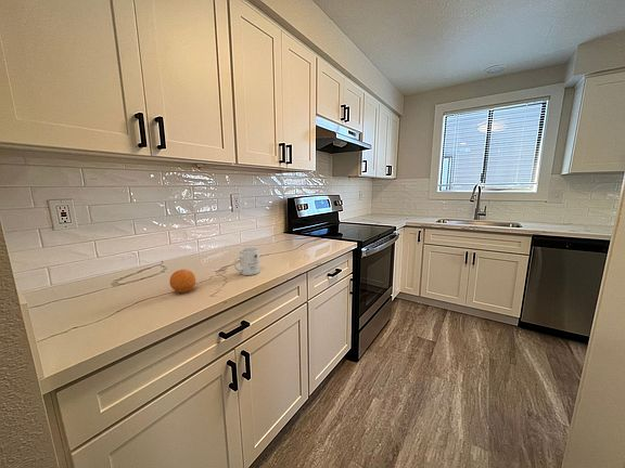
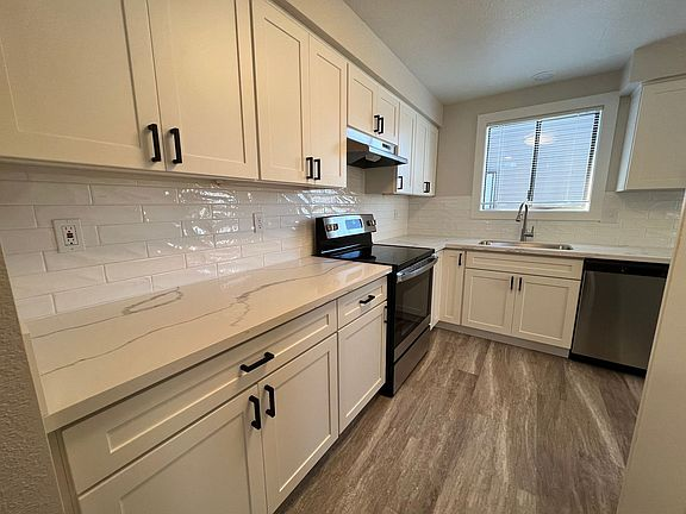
- fruit [168,269,196,294]
- mug [233,247,260,276]
